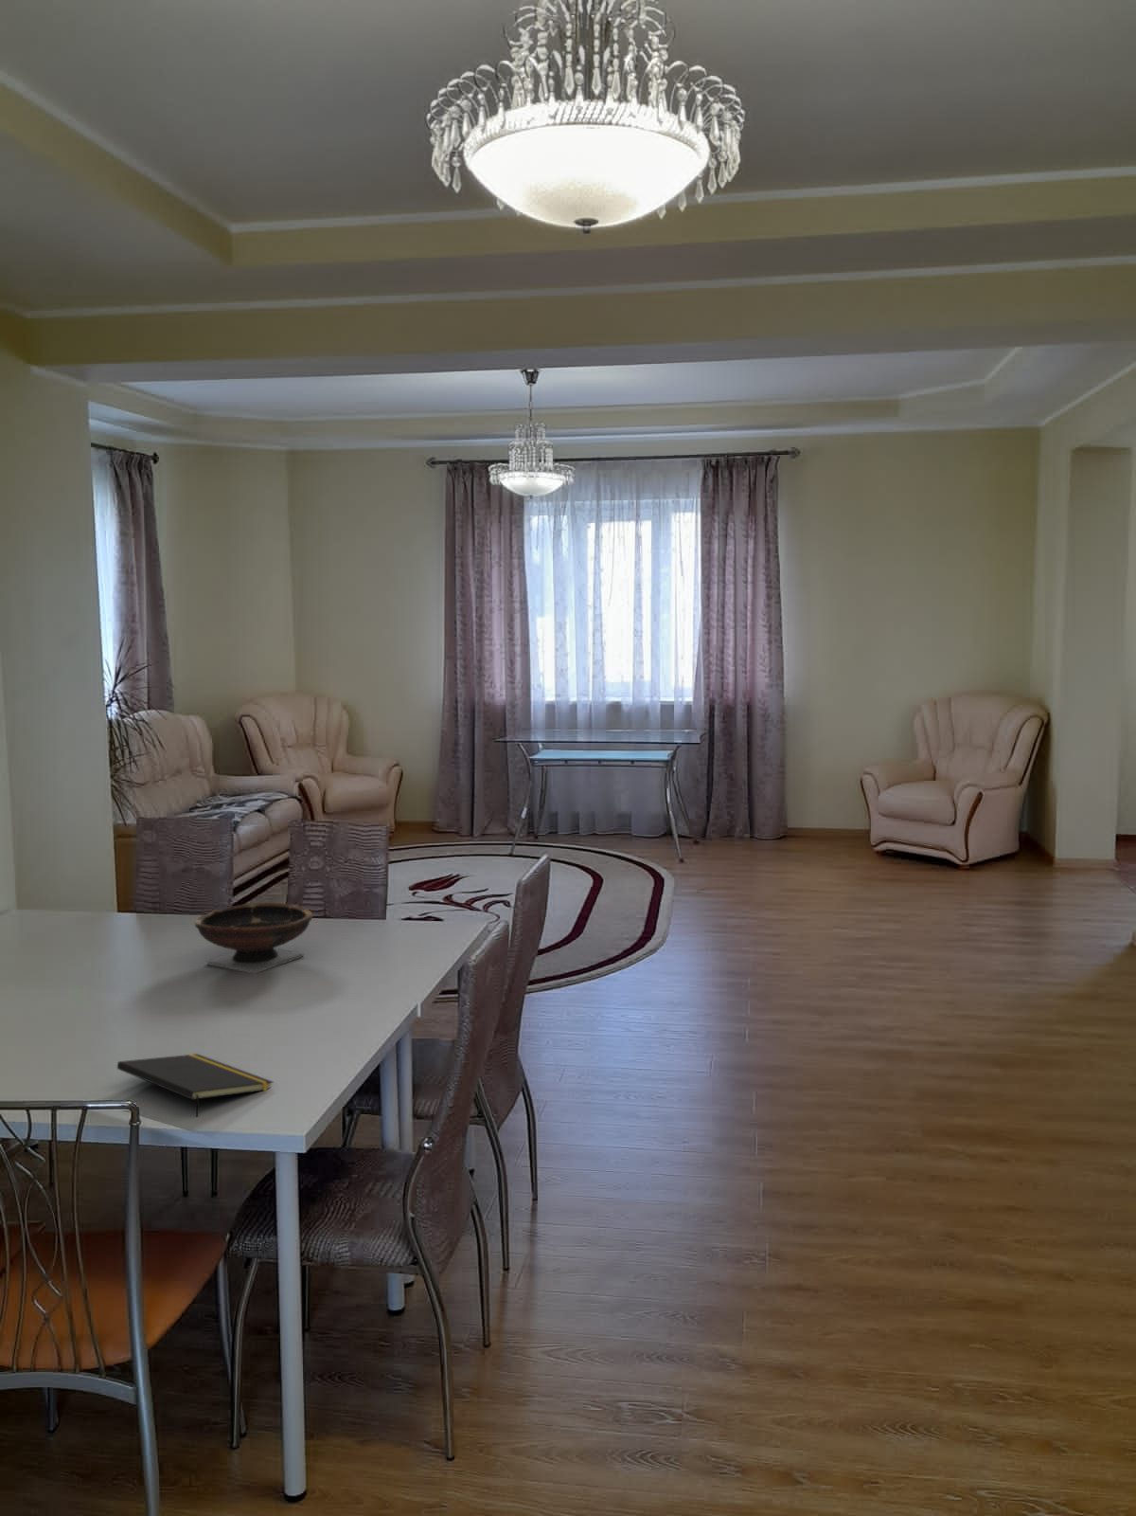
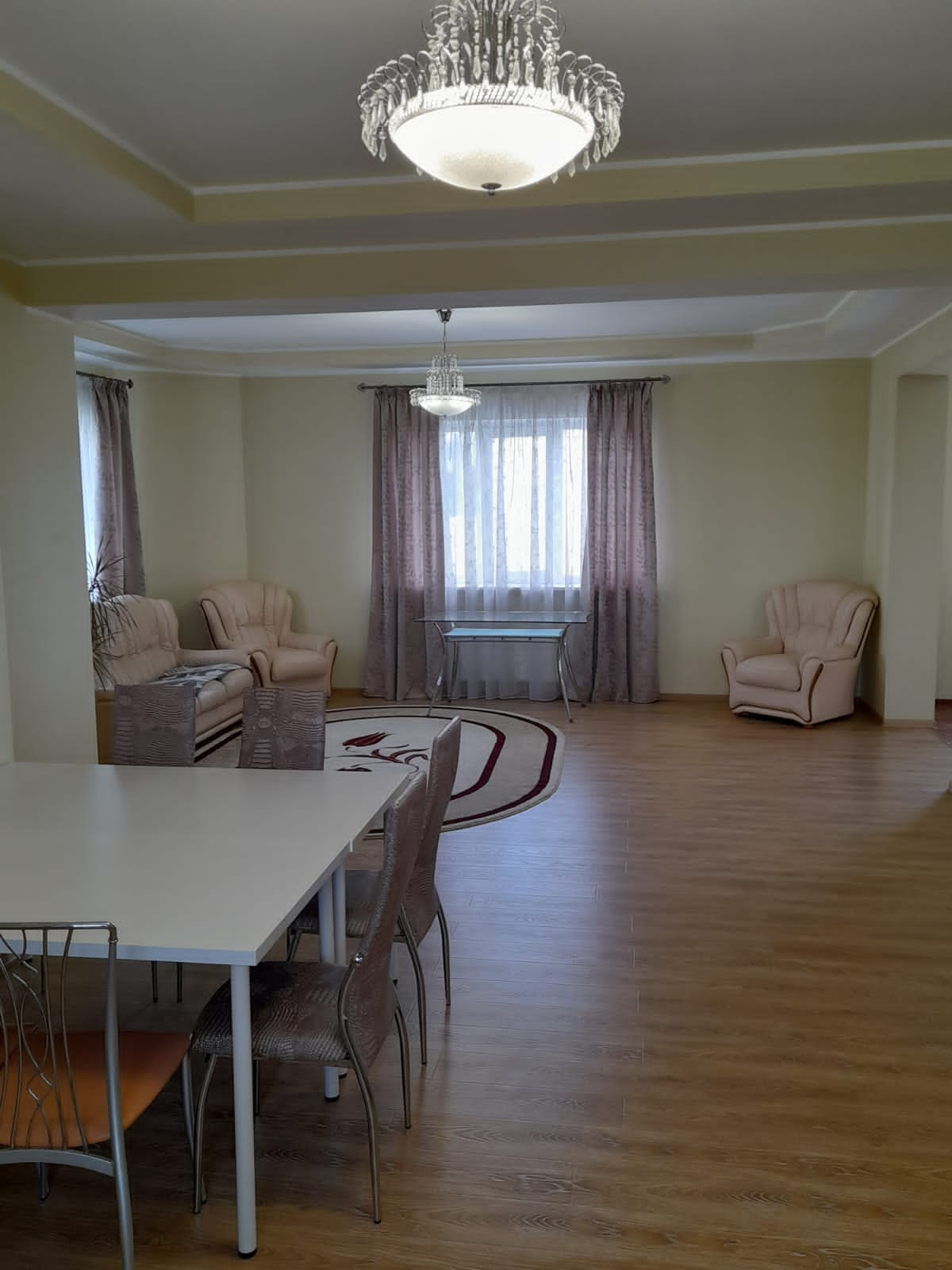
- notepad [117,1053,273,1118]
- bowl [195,902,314,975]
